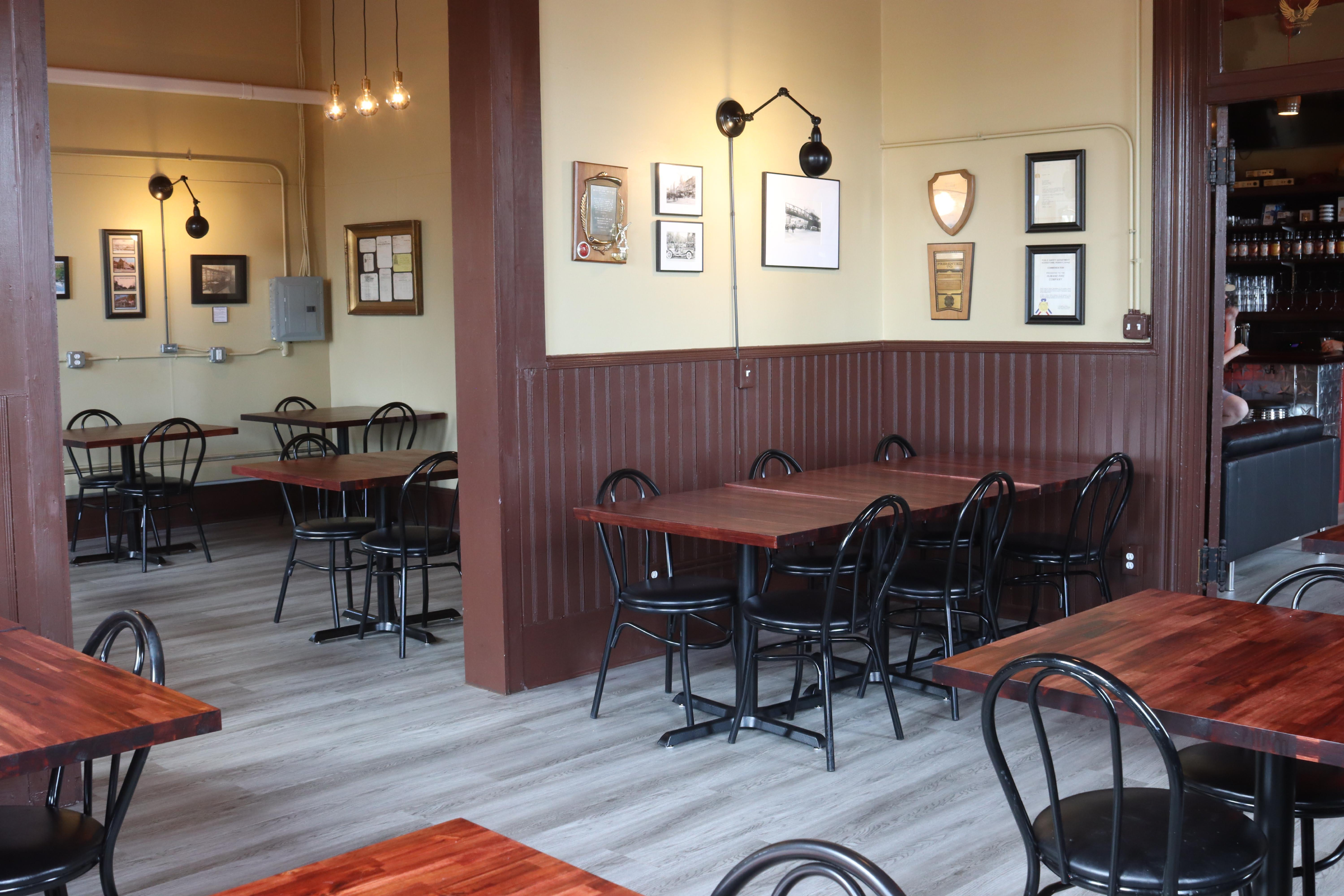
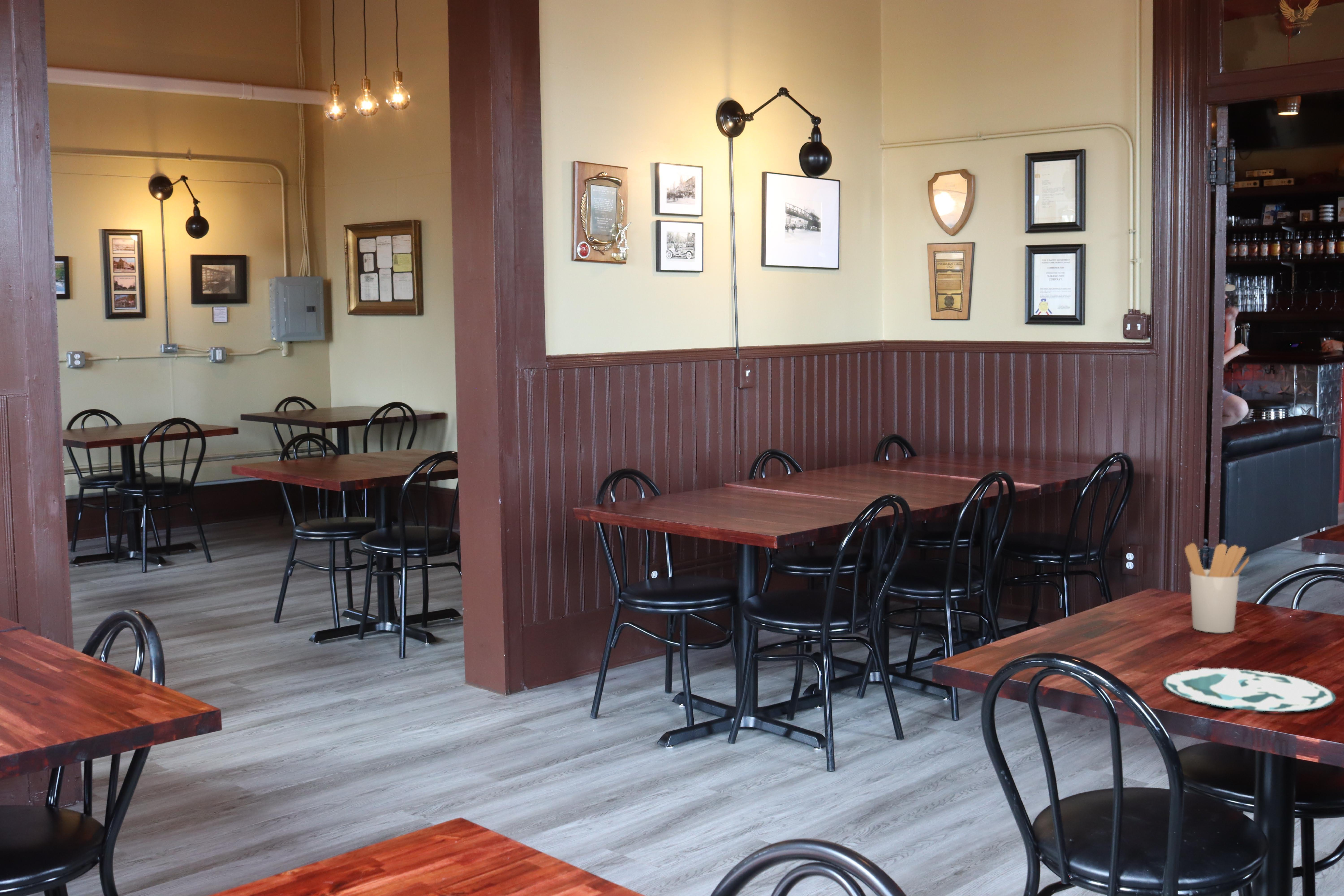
+ utensil holder [1185,543,1250,633]
+ plate [1163,667,1336,712]
